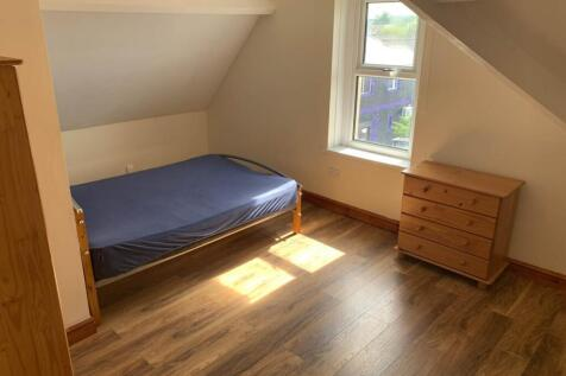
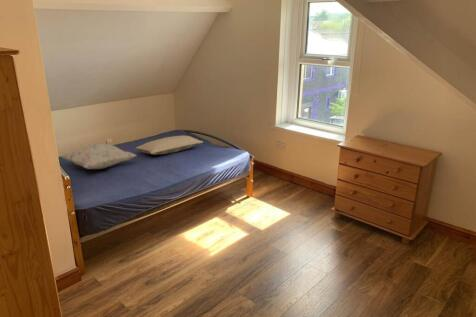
+ pillow [135,135,204,156]
+ decorative pillow [59,142,138,170]
